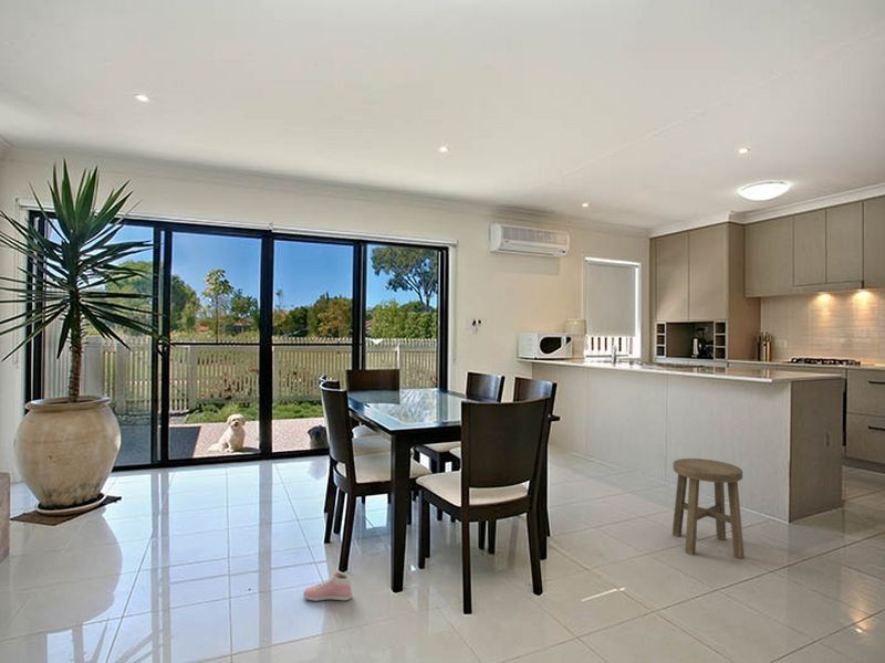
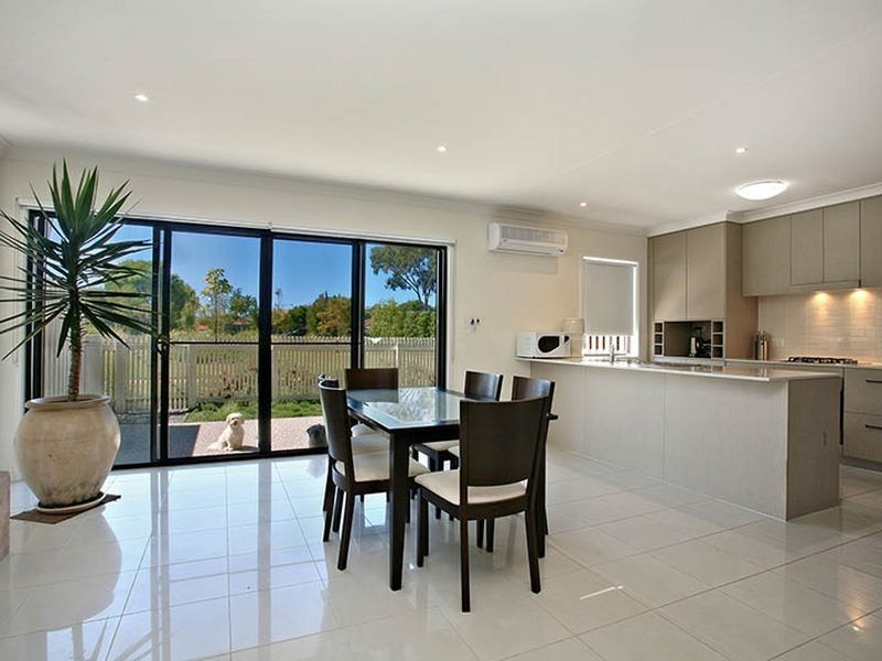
- sneaker [302,570,353,602]
- stool [671,457,746,559]
